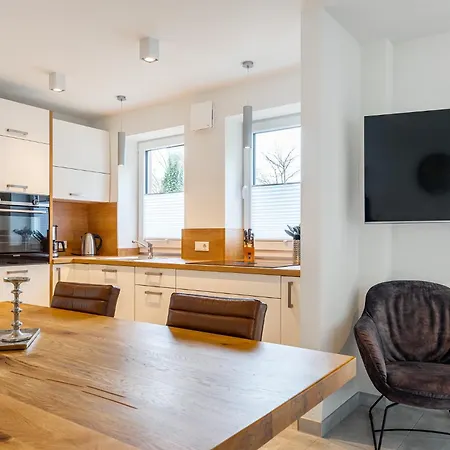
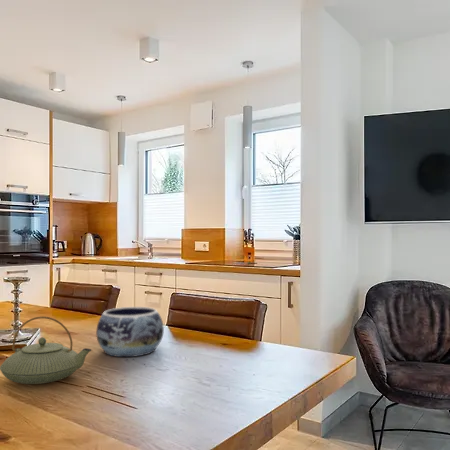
+ teapot [0,316,92,385]
+ decorative bowl [95,306,165,358]
